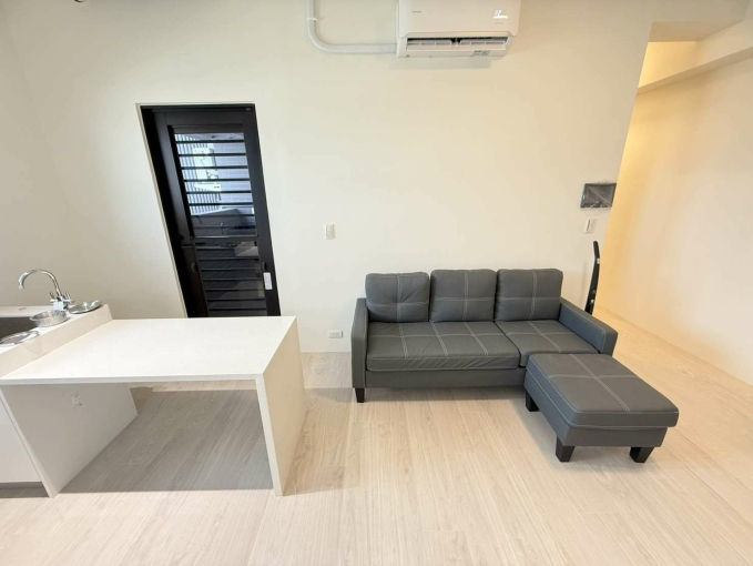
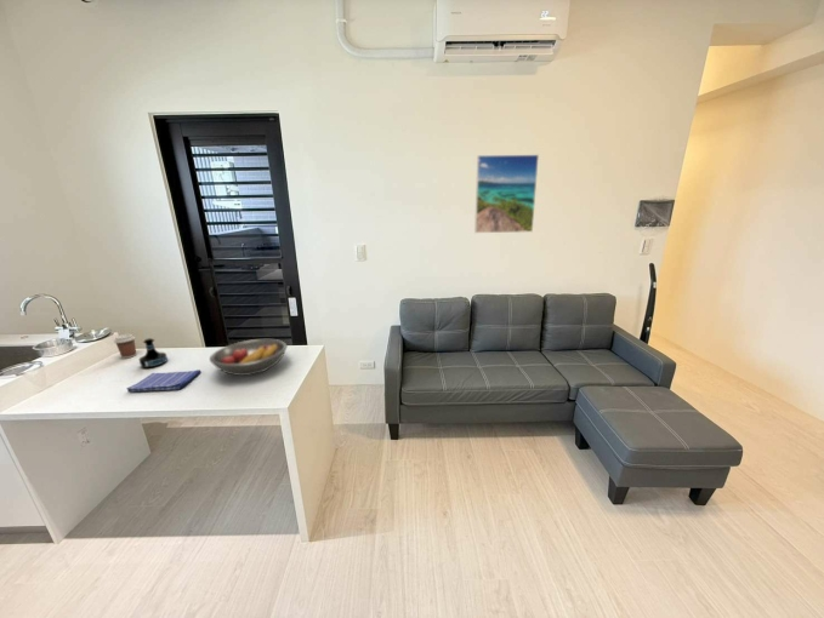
+ dish towel [125,368,203,393]
+ coffee cup [113,333,138,360]
+ tequila bottle [138,337,169,370]
+ fruit bowl [209,338,289,377]
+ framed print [473,154,540,234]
